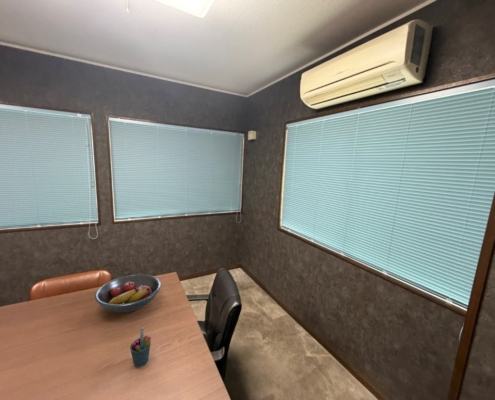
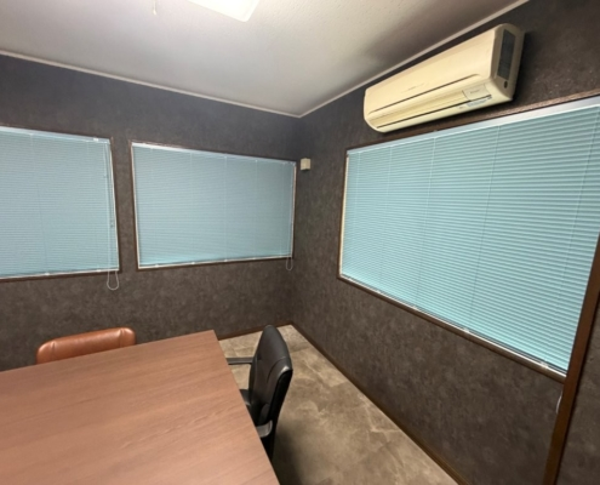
- pen holder [129,327,152,368]
- fruit bowl [94,273,162,314]
